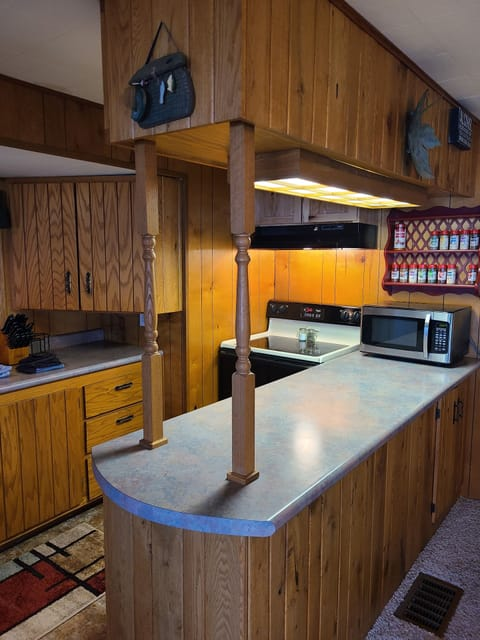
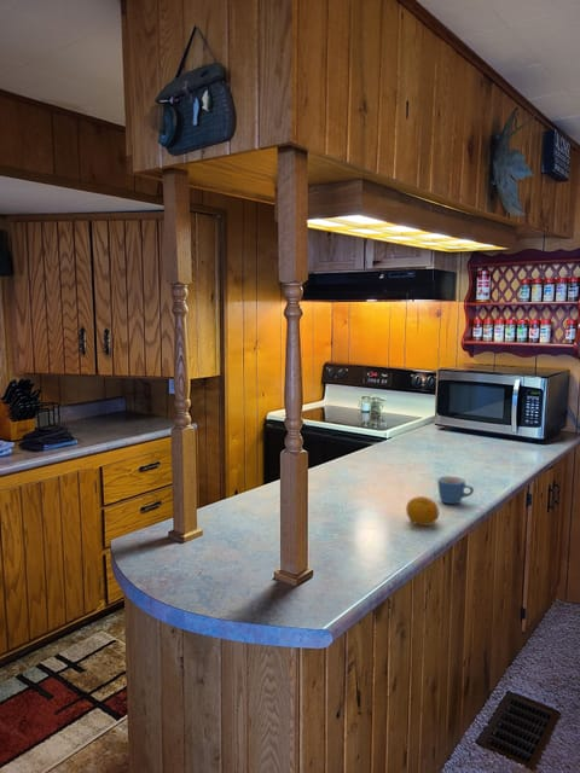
+ fruit [405,495,440,527]
+ mug [436,476,475,505]
